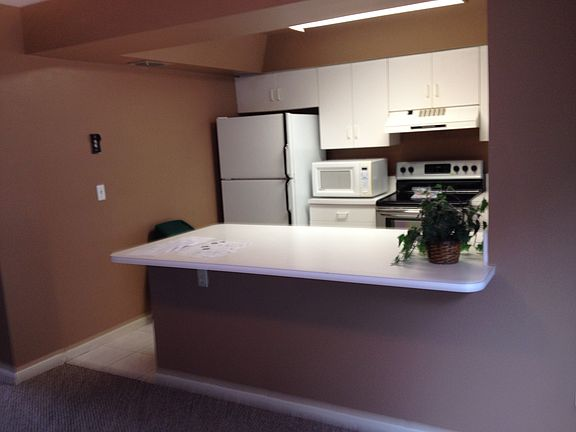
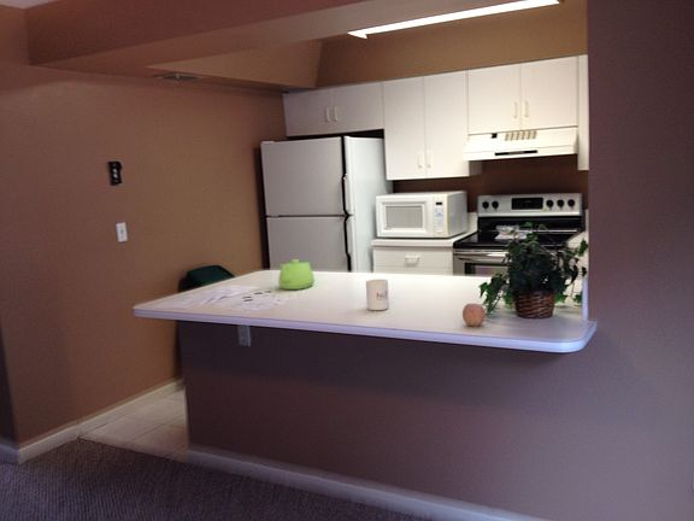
+ mug [365,277,390,311]
+ fruit [461,303,487,328]
+ teapot [277,258,316,291]
